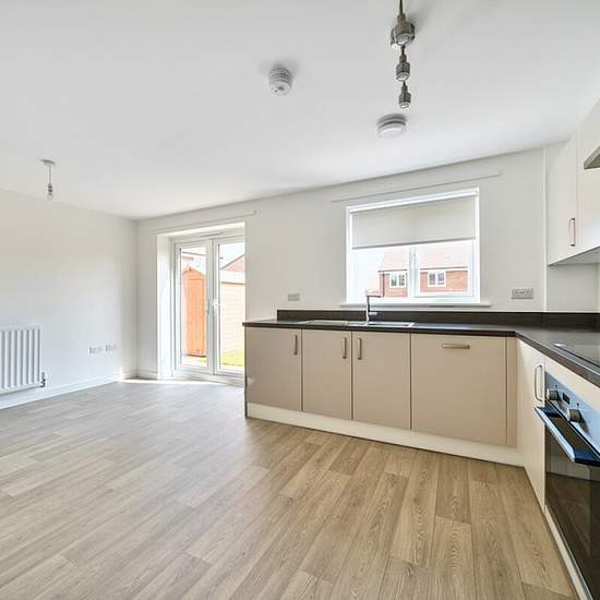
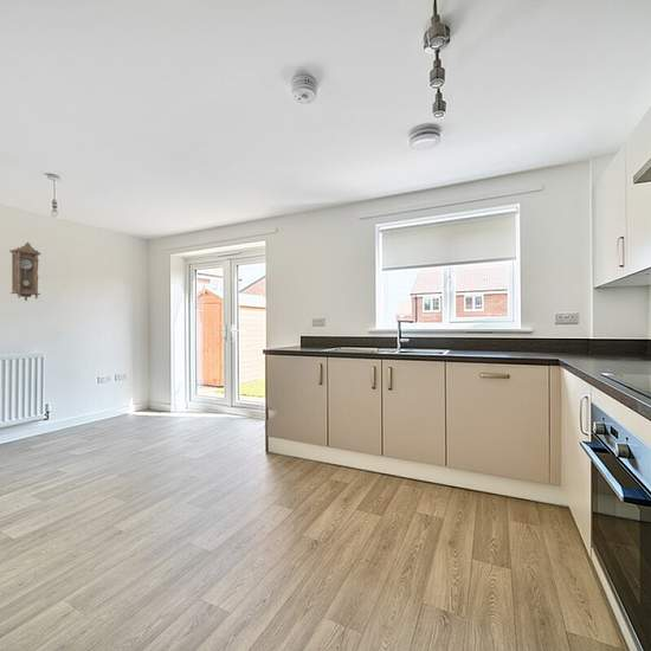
+ pendulum clock [8,241,41,302]
